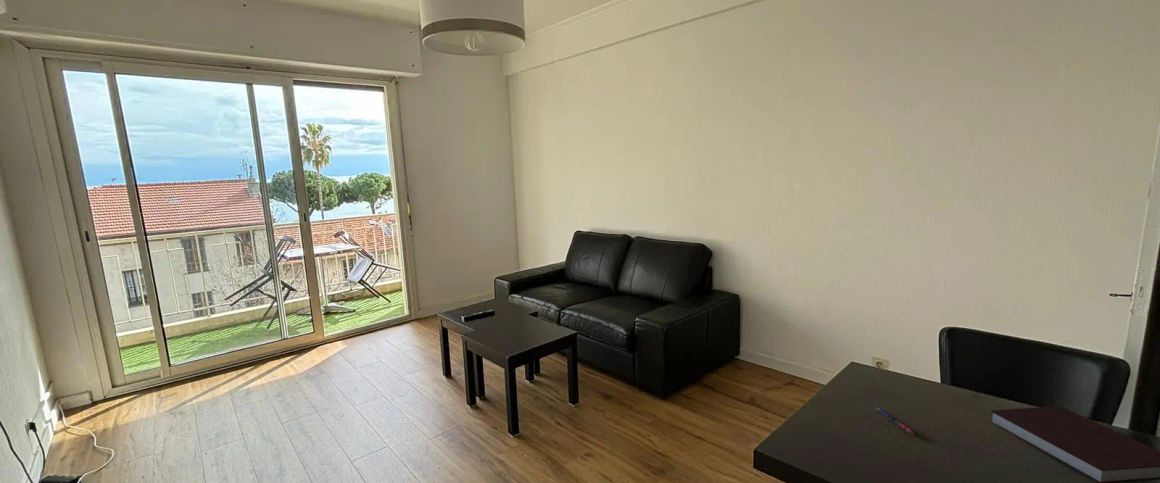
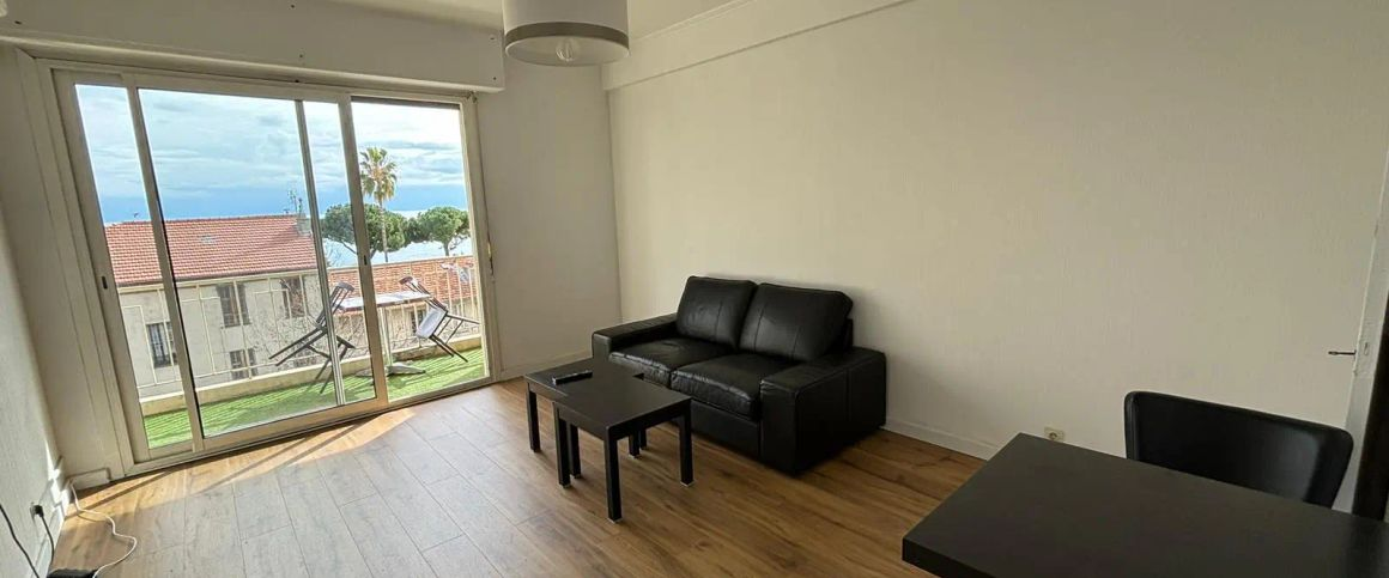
- pen [874,406,917,436]
- notebook [990,405,1160,483]
